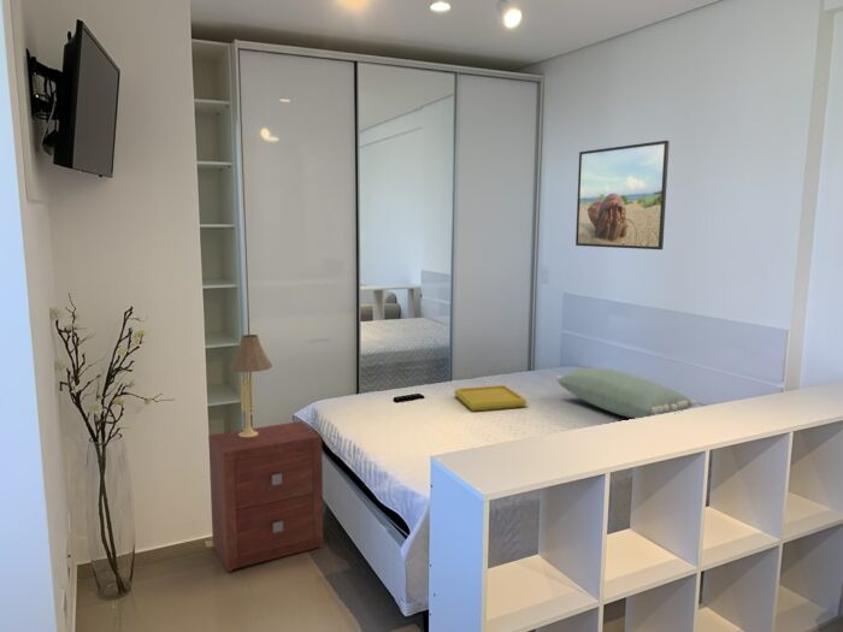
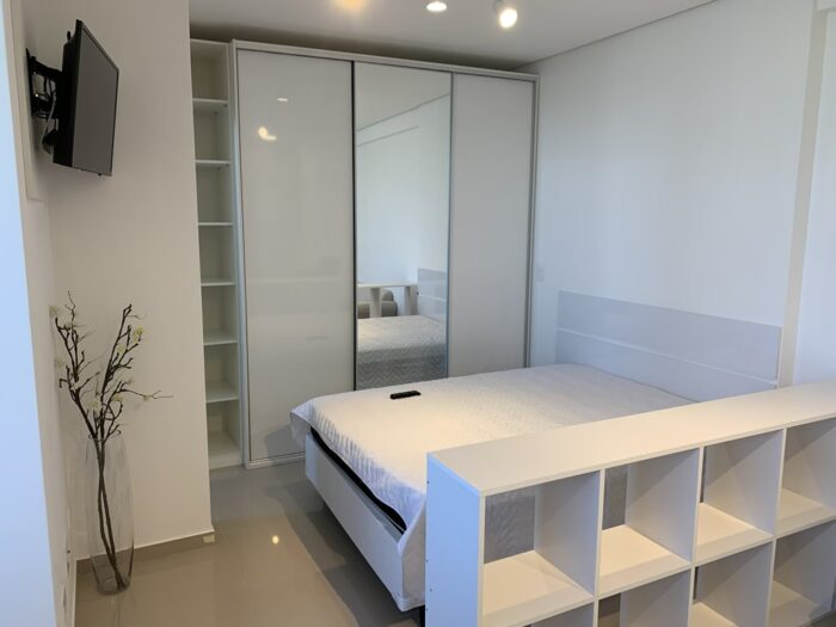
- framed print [574,140,671,250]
- table lamp [228,327,273,437]
- nightstand [207,420,324,573]
- serving tray [453,384,529,412]
- pillow [555,367,698,420]
